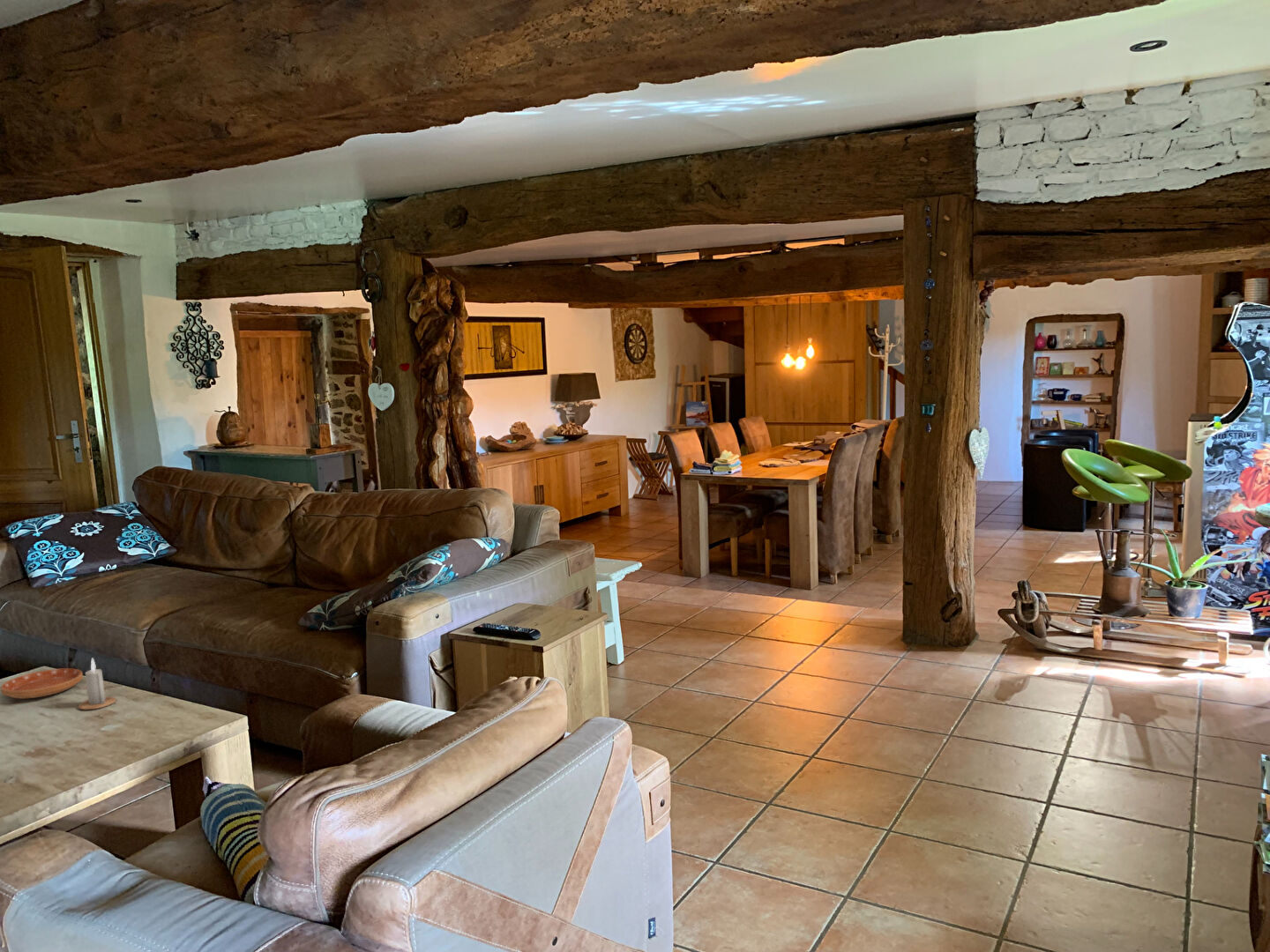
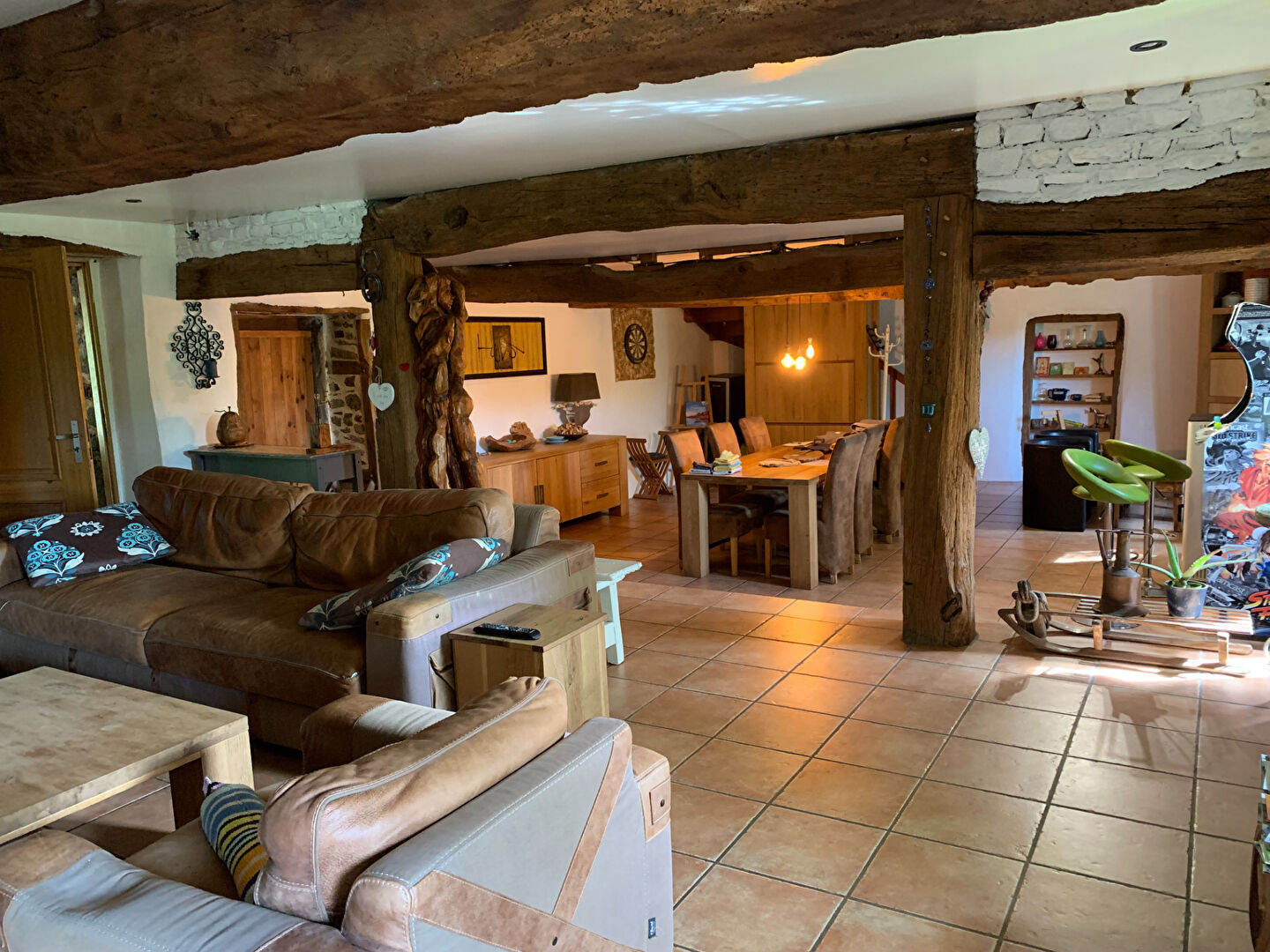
- candle [78,658,116,710]
- saucer [0,667,84,700]
